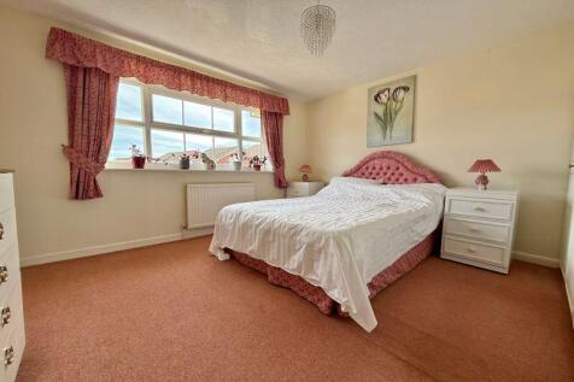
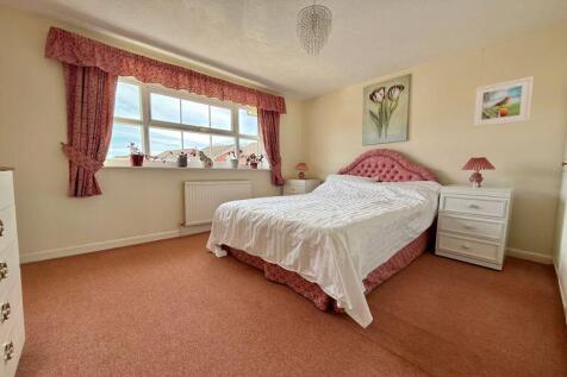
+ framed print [472,75,535,128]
